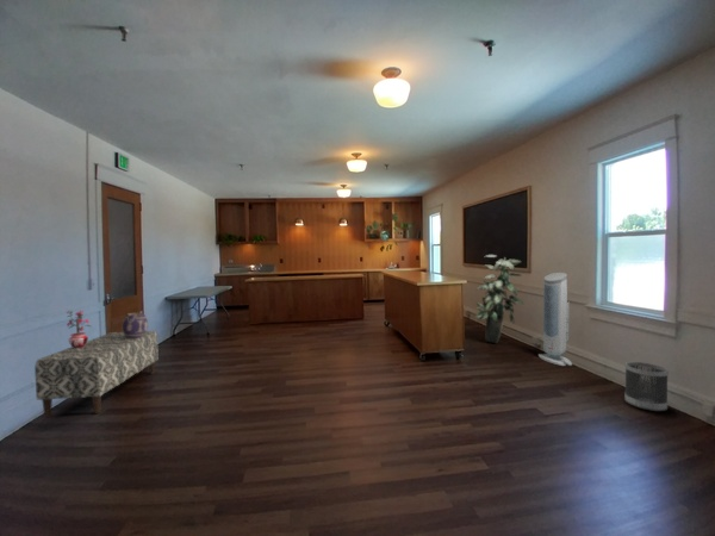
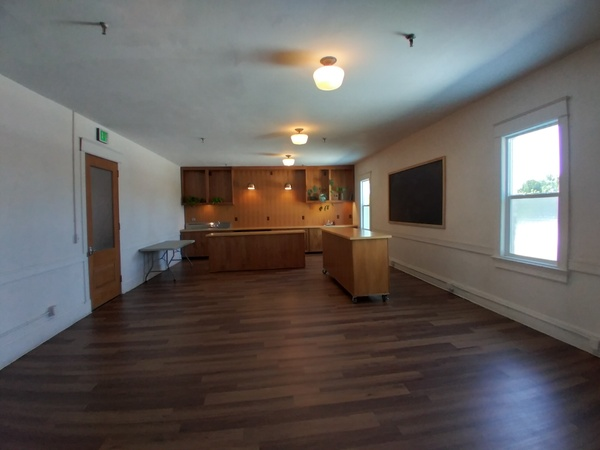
- bench [33,330,160,418]
- air purifier [537,272,573,367]
- wastebasket [623,361,670,412]
- pitcher [122,310,149,338]
- indoor plant [474,254,524,344]
- potted plant [66,310,92,349]
